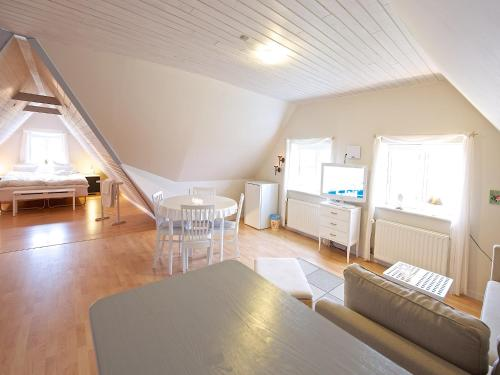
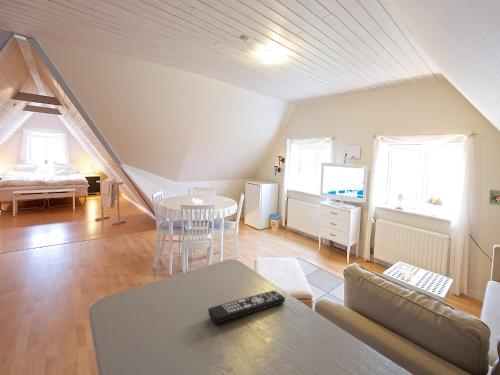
+ remote control [207,290,286,324]
